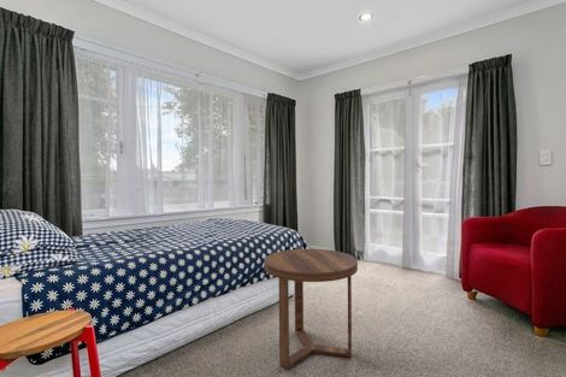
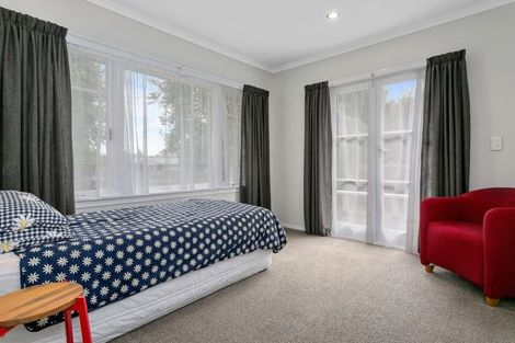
- side table [263,248,359,370]
